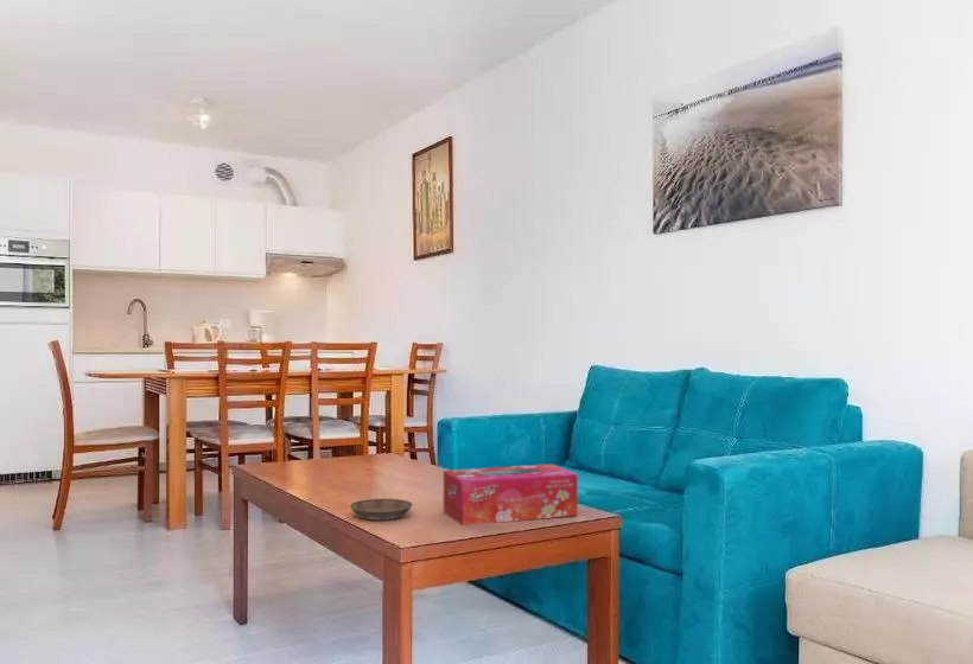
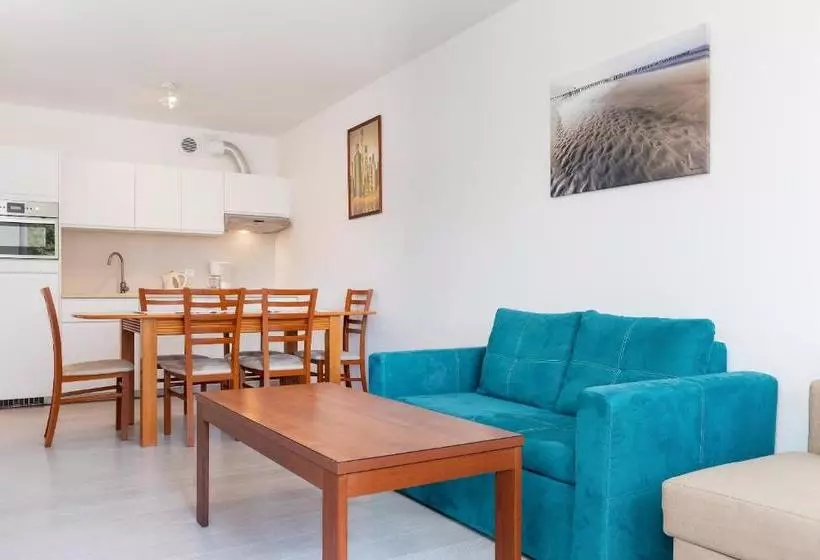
- tissue box [443,462,579,526]
- saucer [349,498,414,522]
